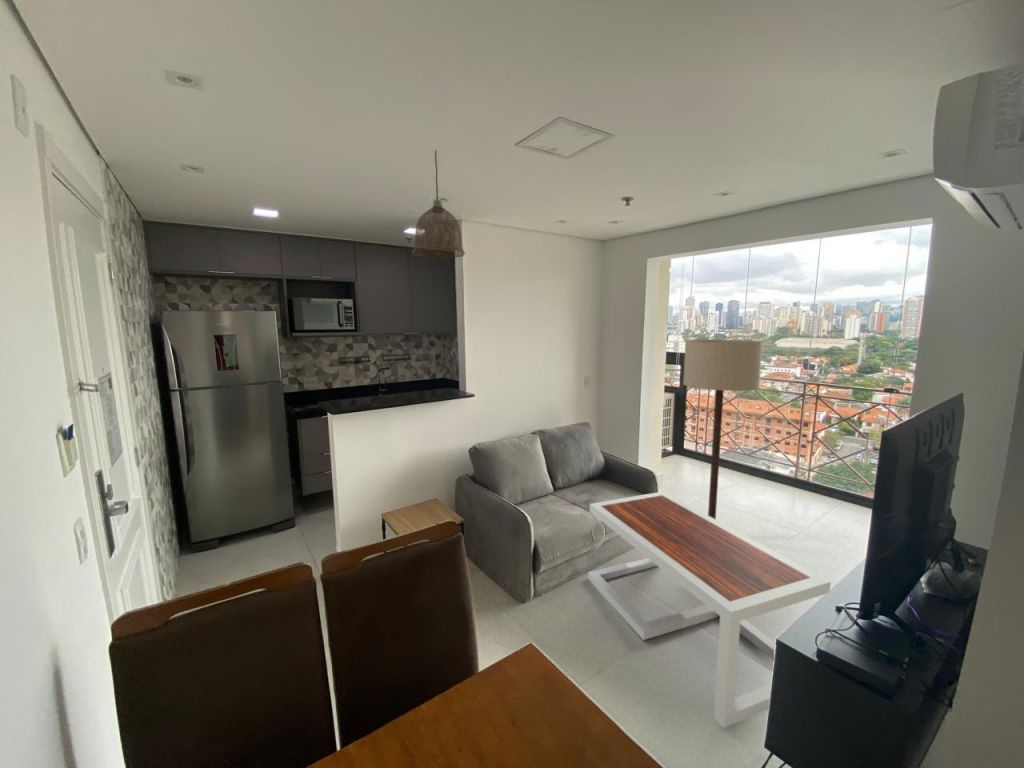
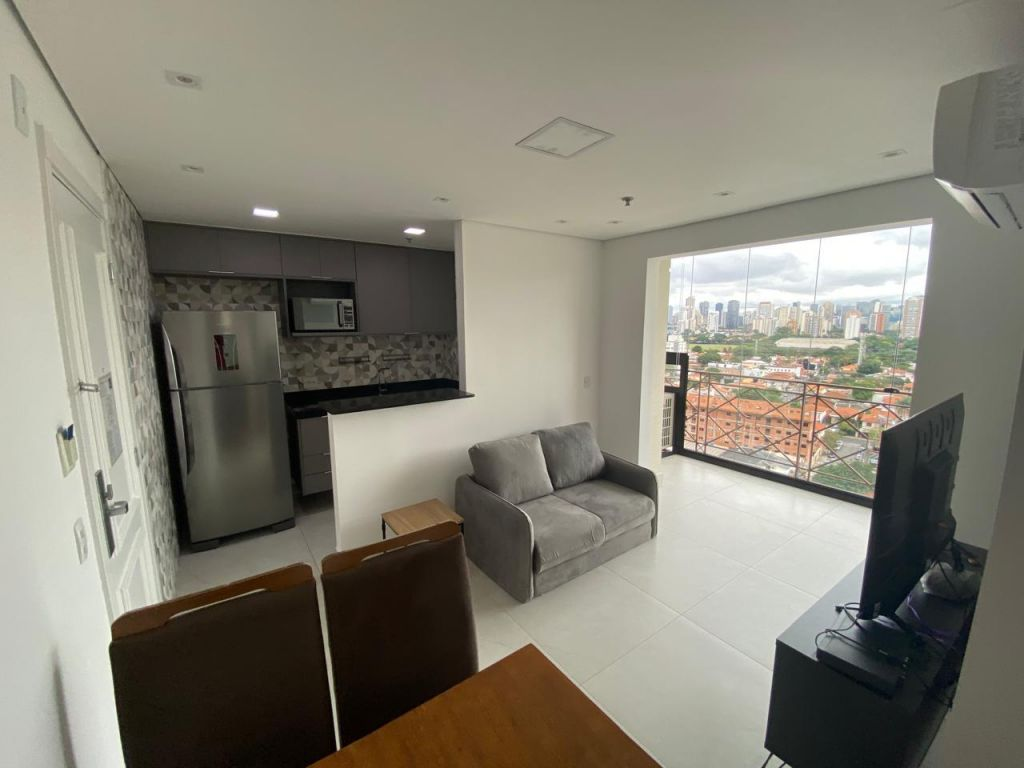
- coffee table [587,491,832,729]
- pendant lamp [411,149,466,259]
- floor lamp [682,339,764,520]
